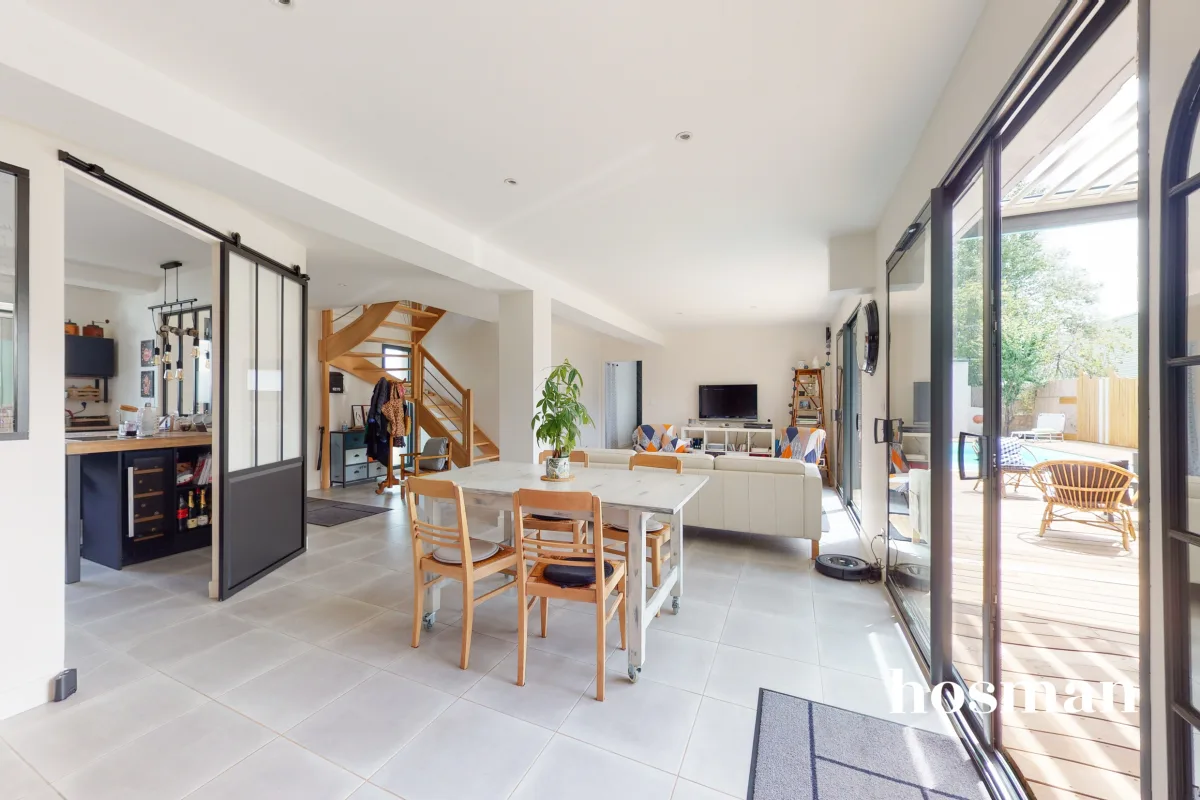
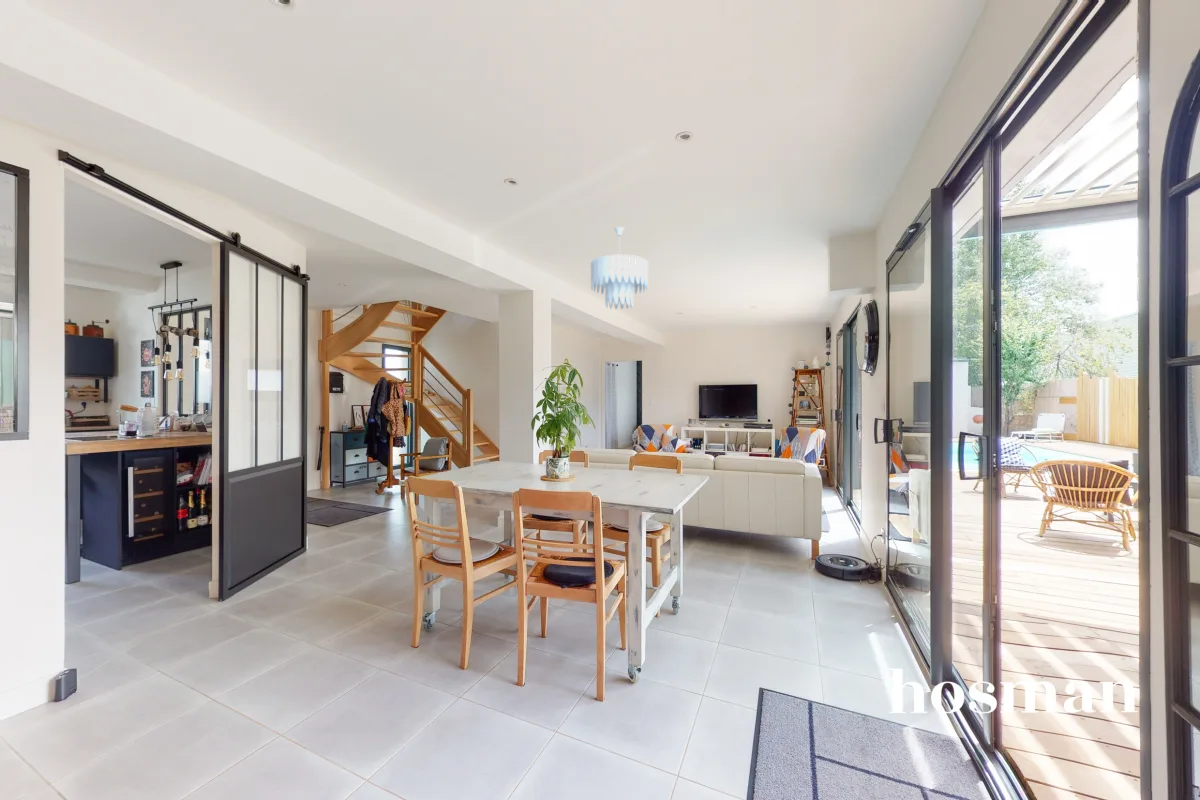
+ ceiling light fixture [589,226,649,311]
